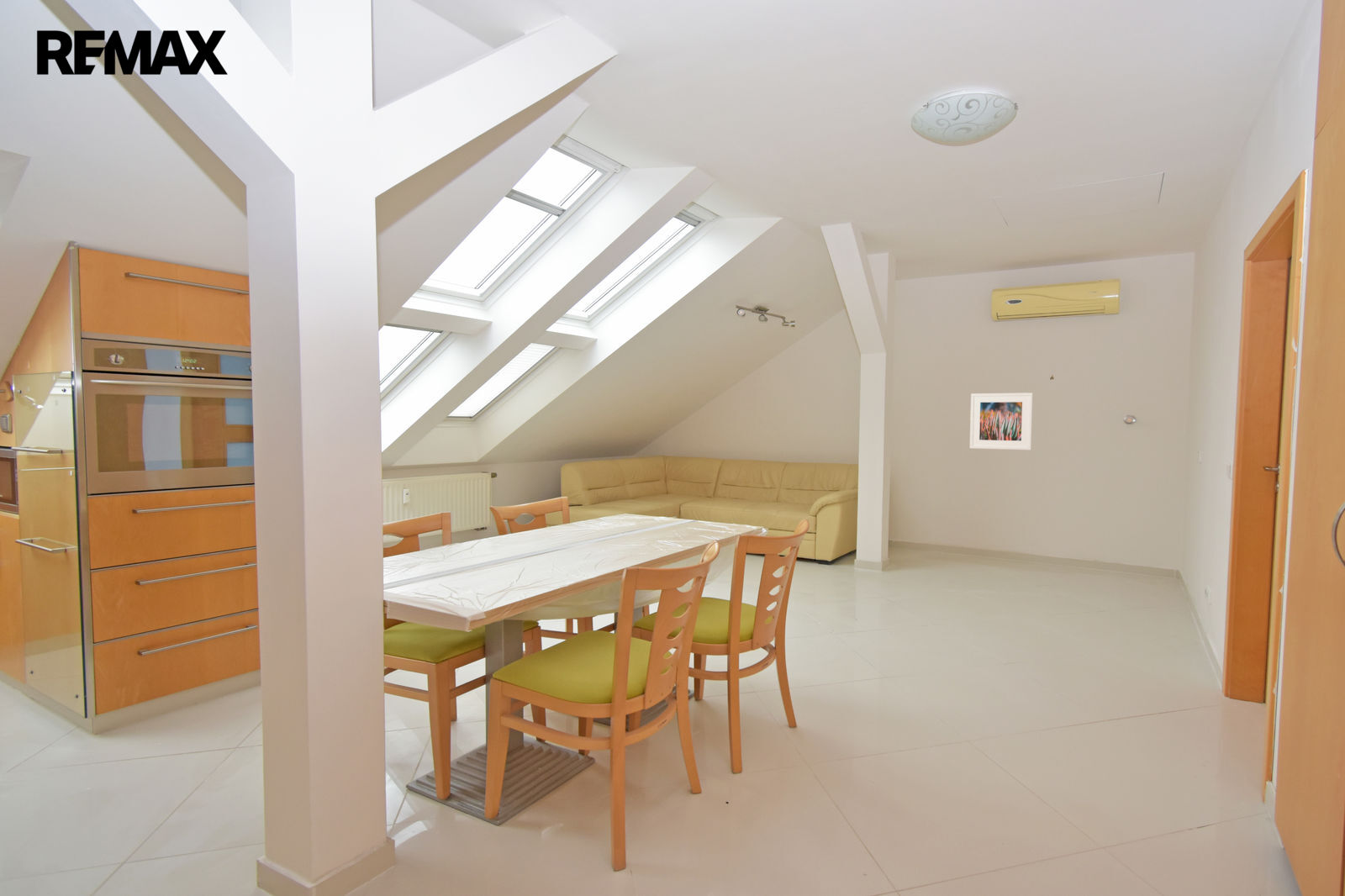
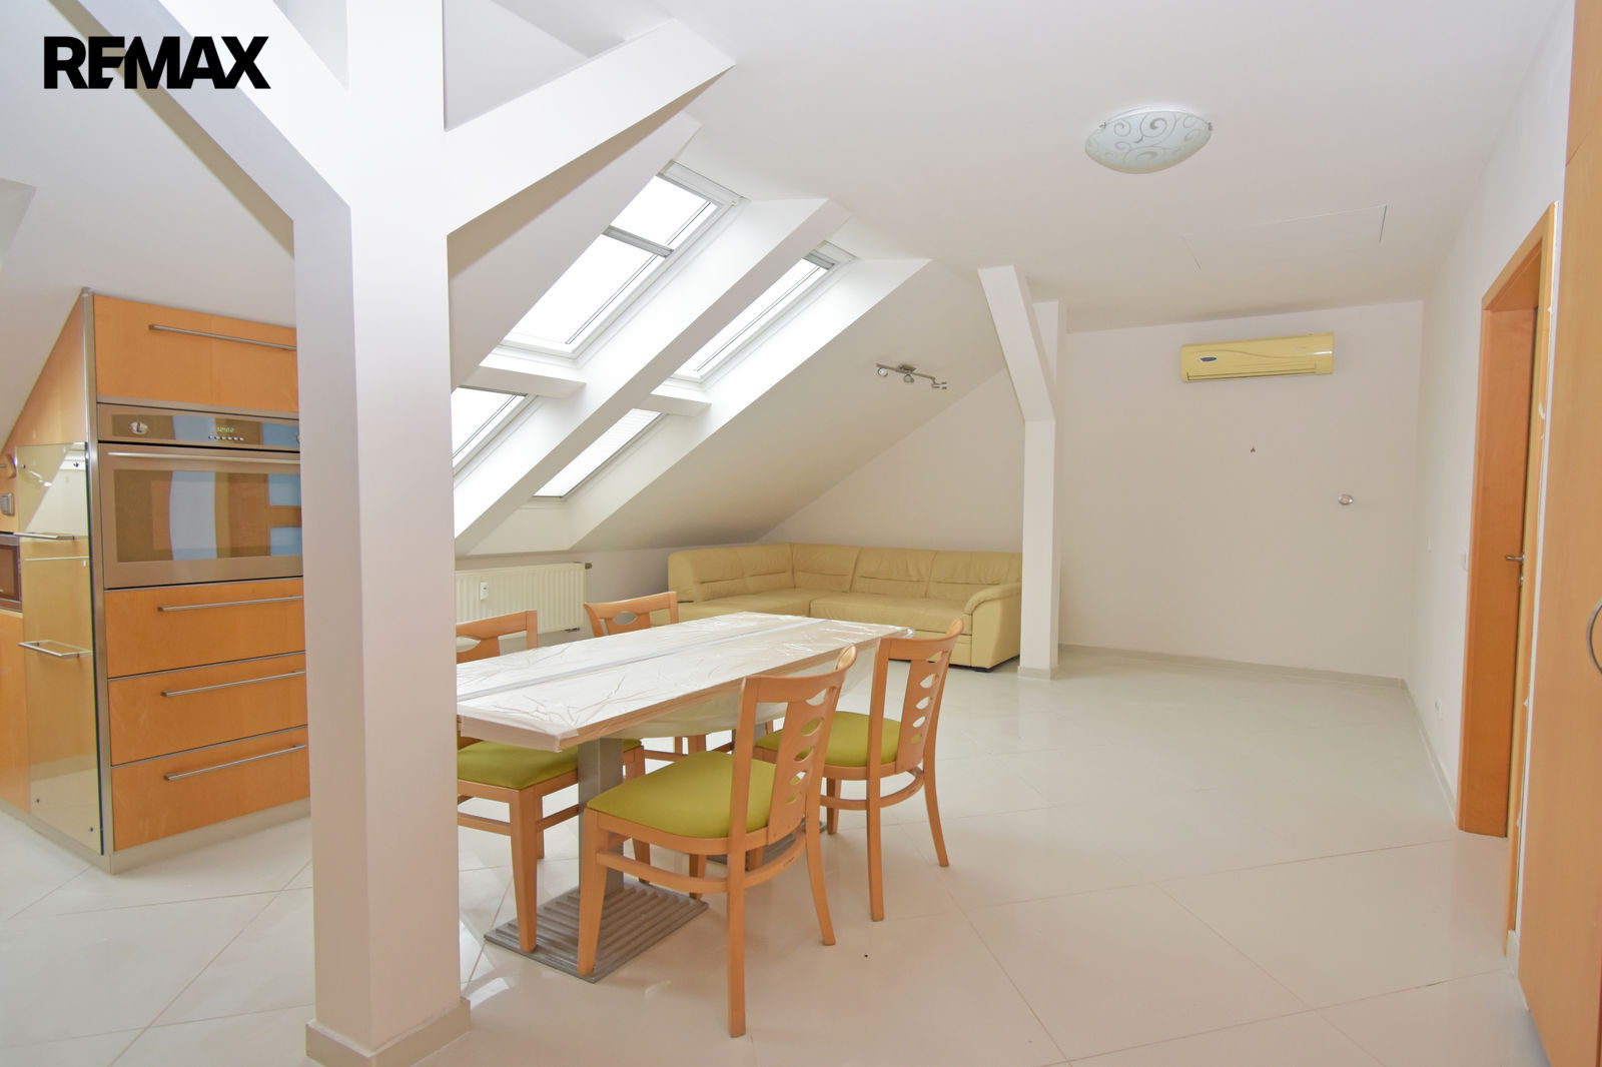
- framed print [969,392,1033,451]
